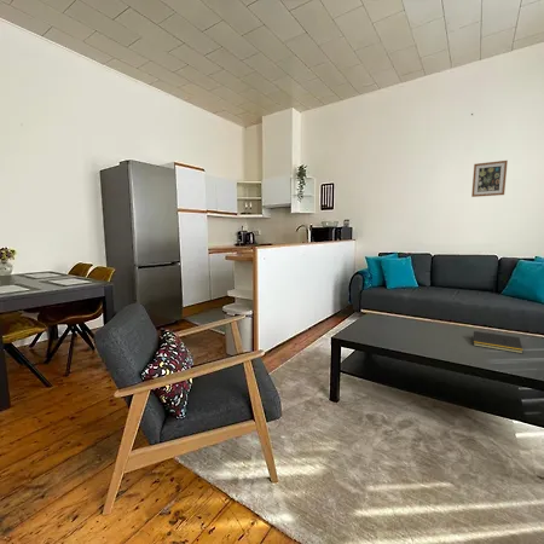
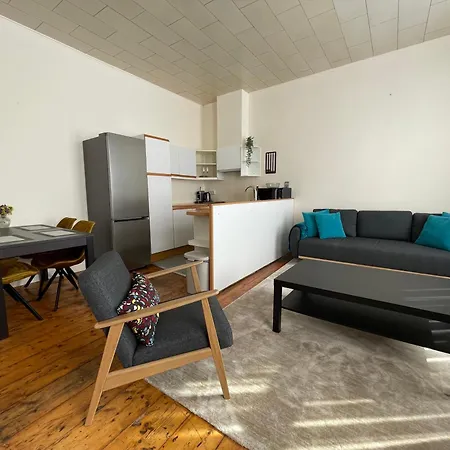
- wall art [470,160,509,198]
- notepad [471,330,523,354]
